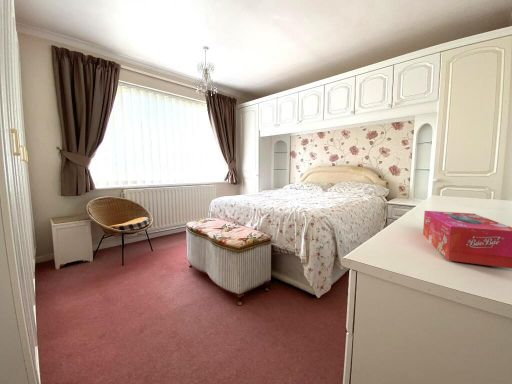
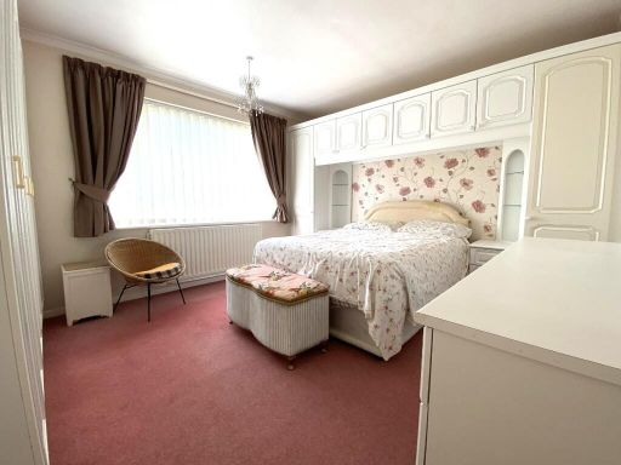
- tissue box [422,210,512,269]
